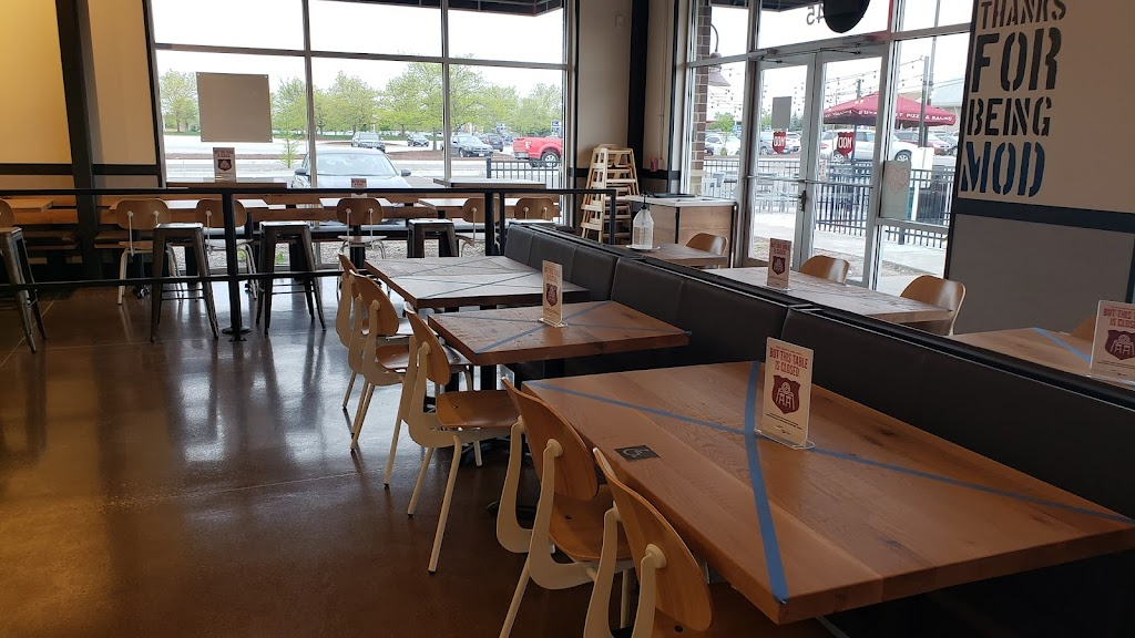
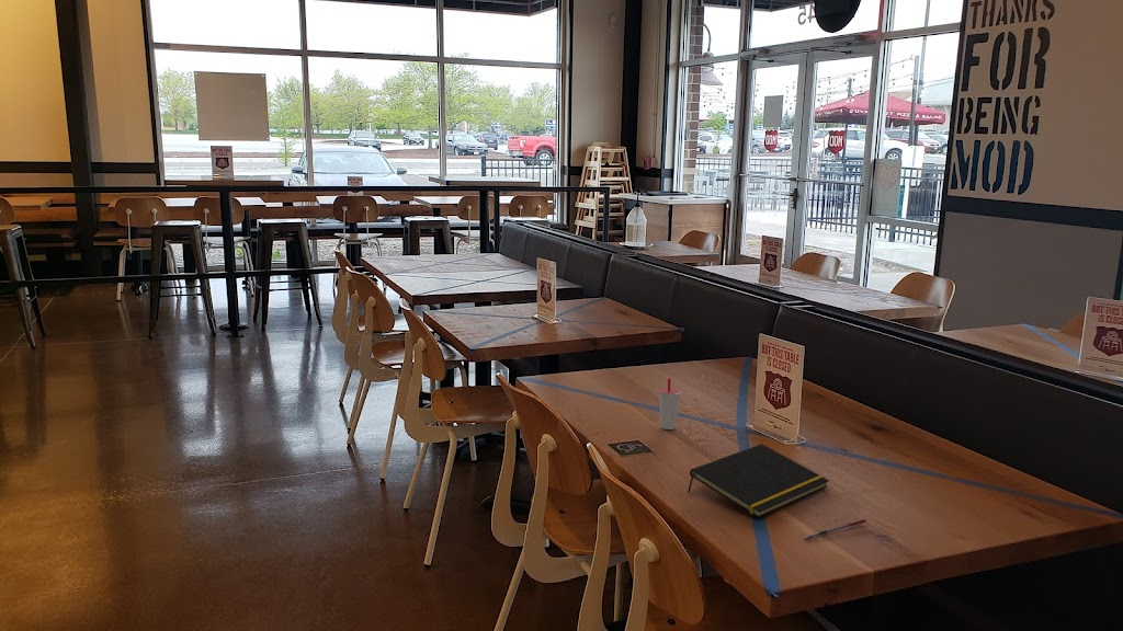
+ notepad [687,444,830,519]
+ cup [657,378,682,431]
+ pen [803,517,867,540]
